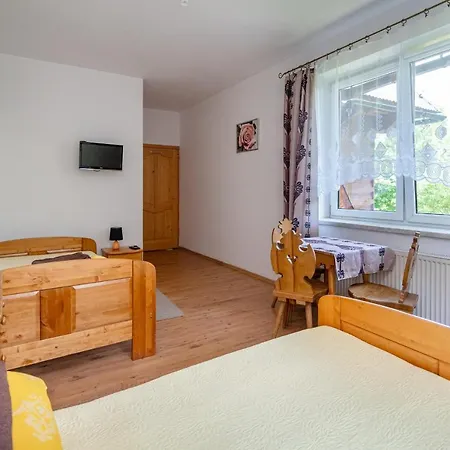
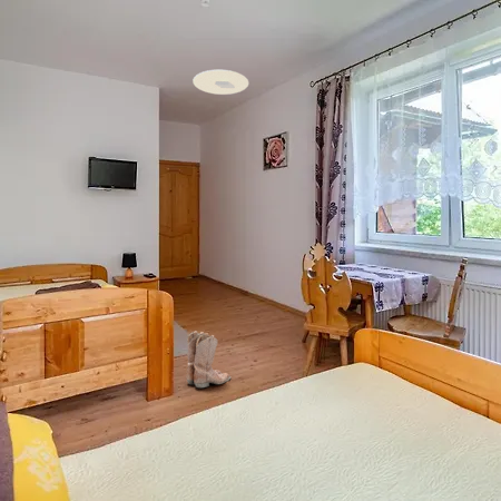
+ ceiling light [191,69,249,96]
+ boots [185,330,232,389]
